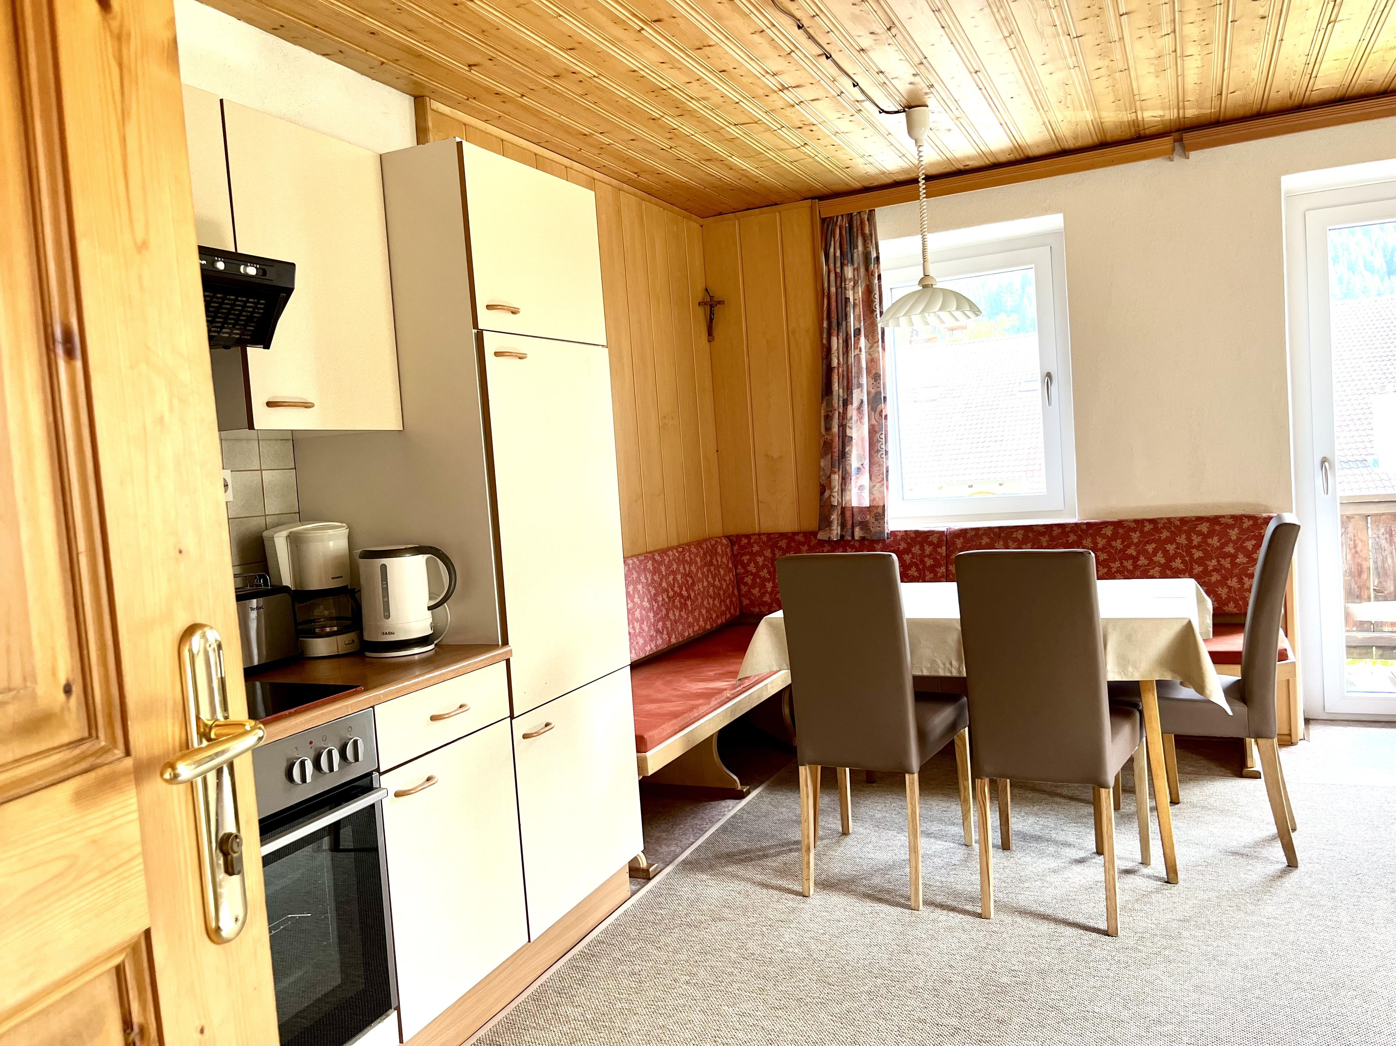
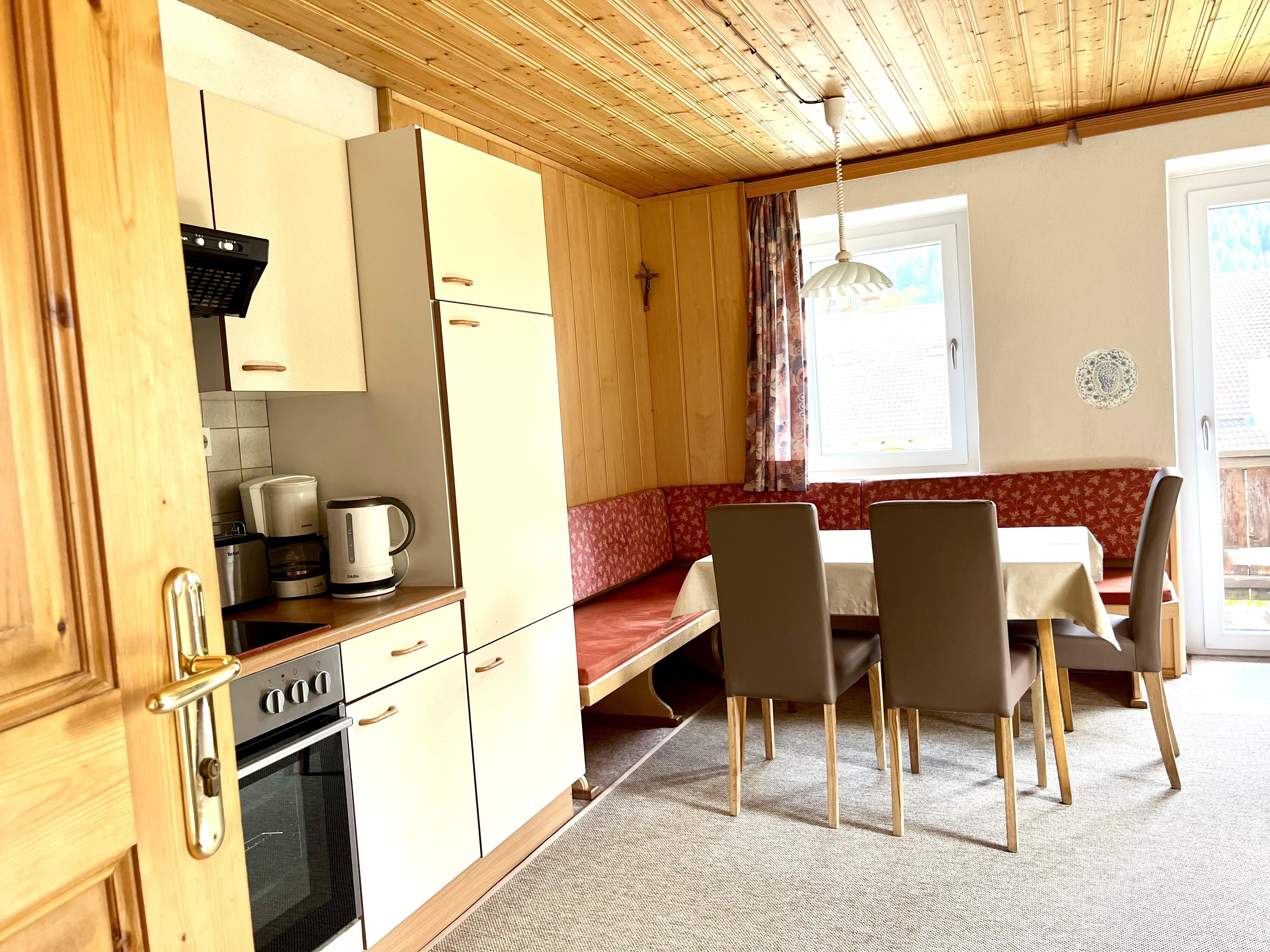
+ decorative plate [1075,348,1139,410]
